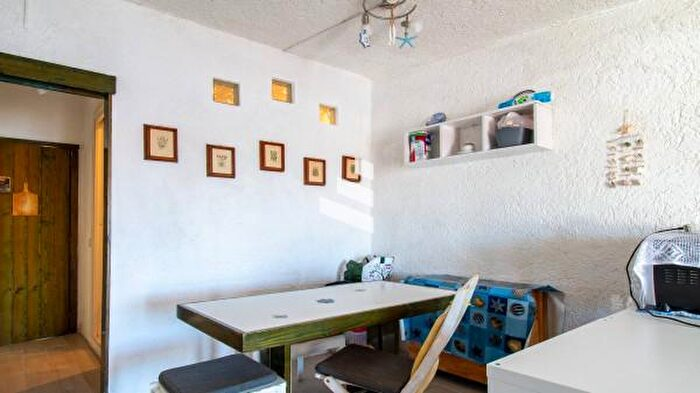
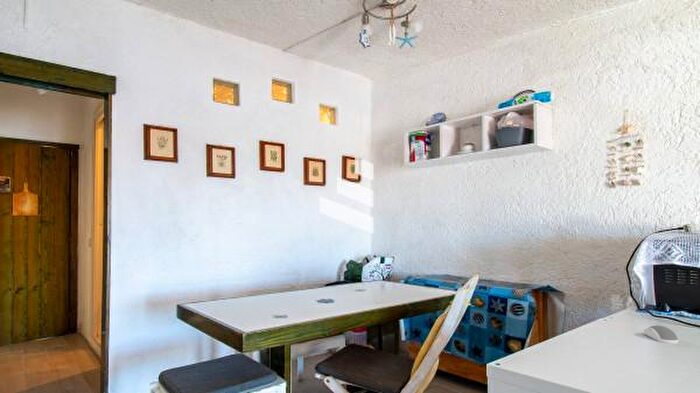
+ computer mouse [643,324,680,345]
